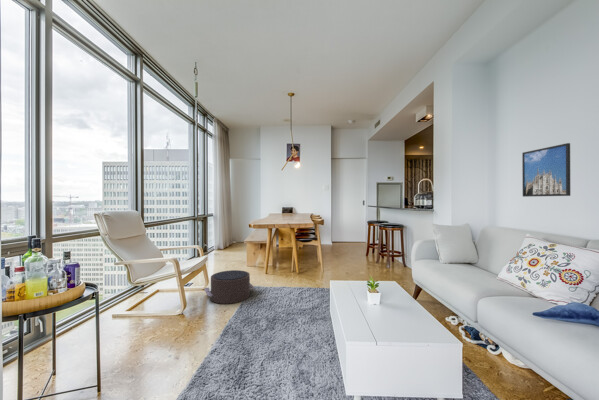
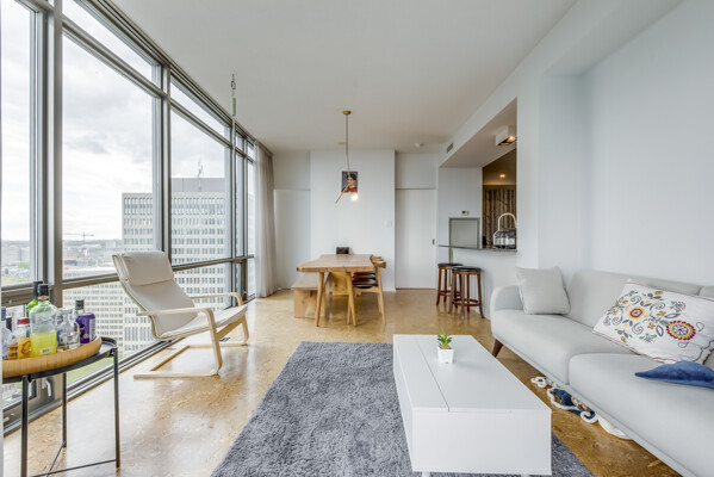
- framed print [521,142,571,198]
- pouf [203,269,255,305]
